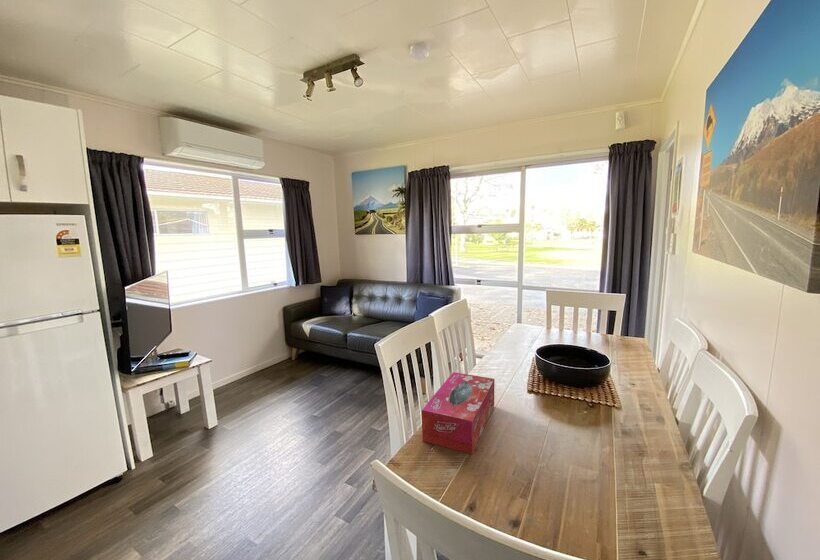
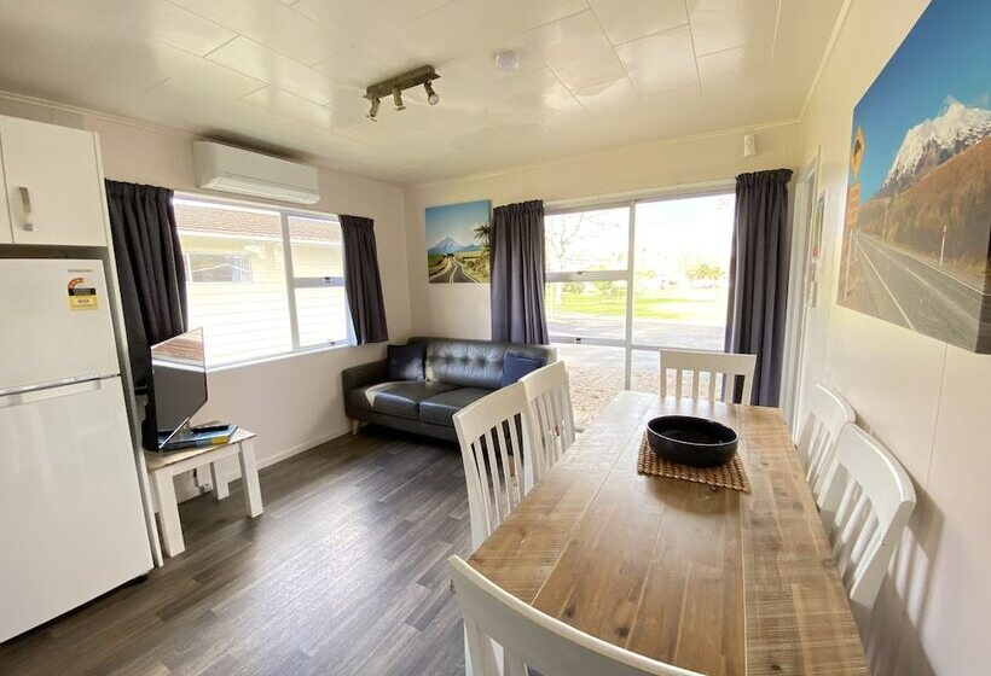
- tissue box [421,371,495,455]
